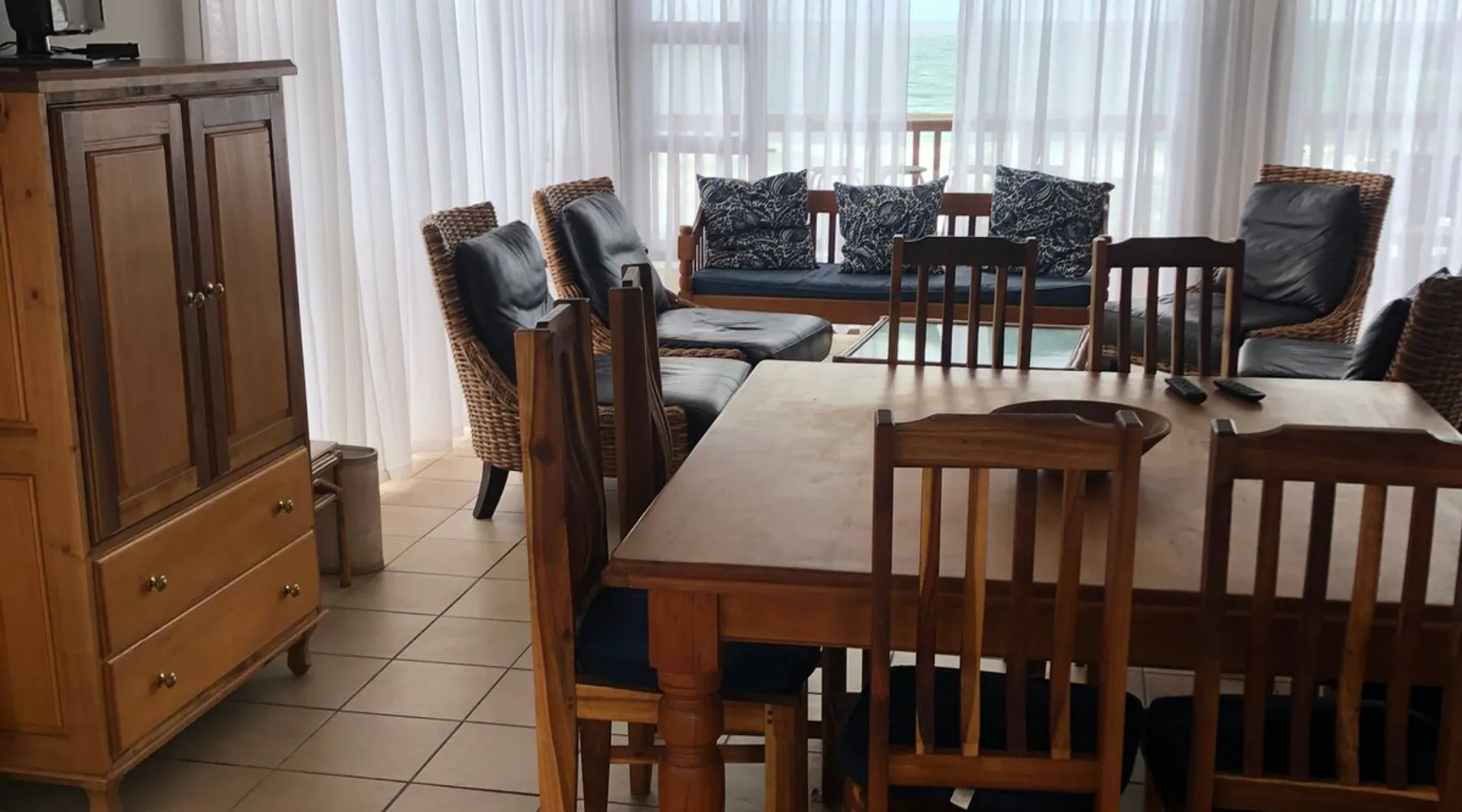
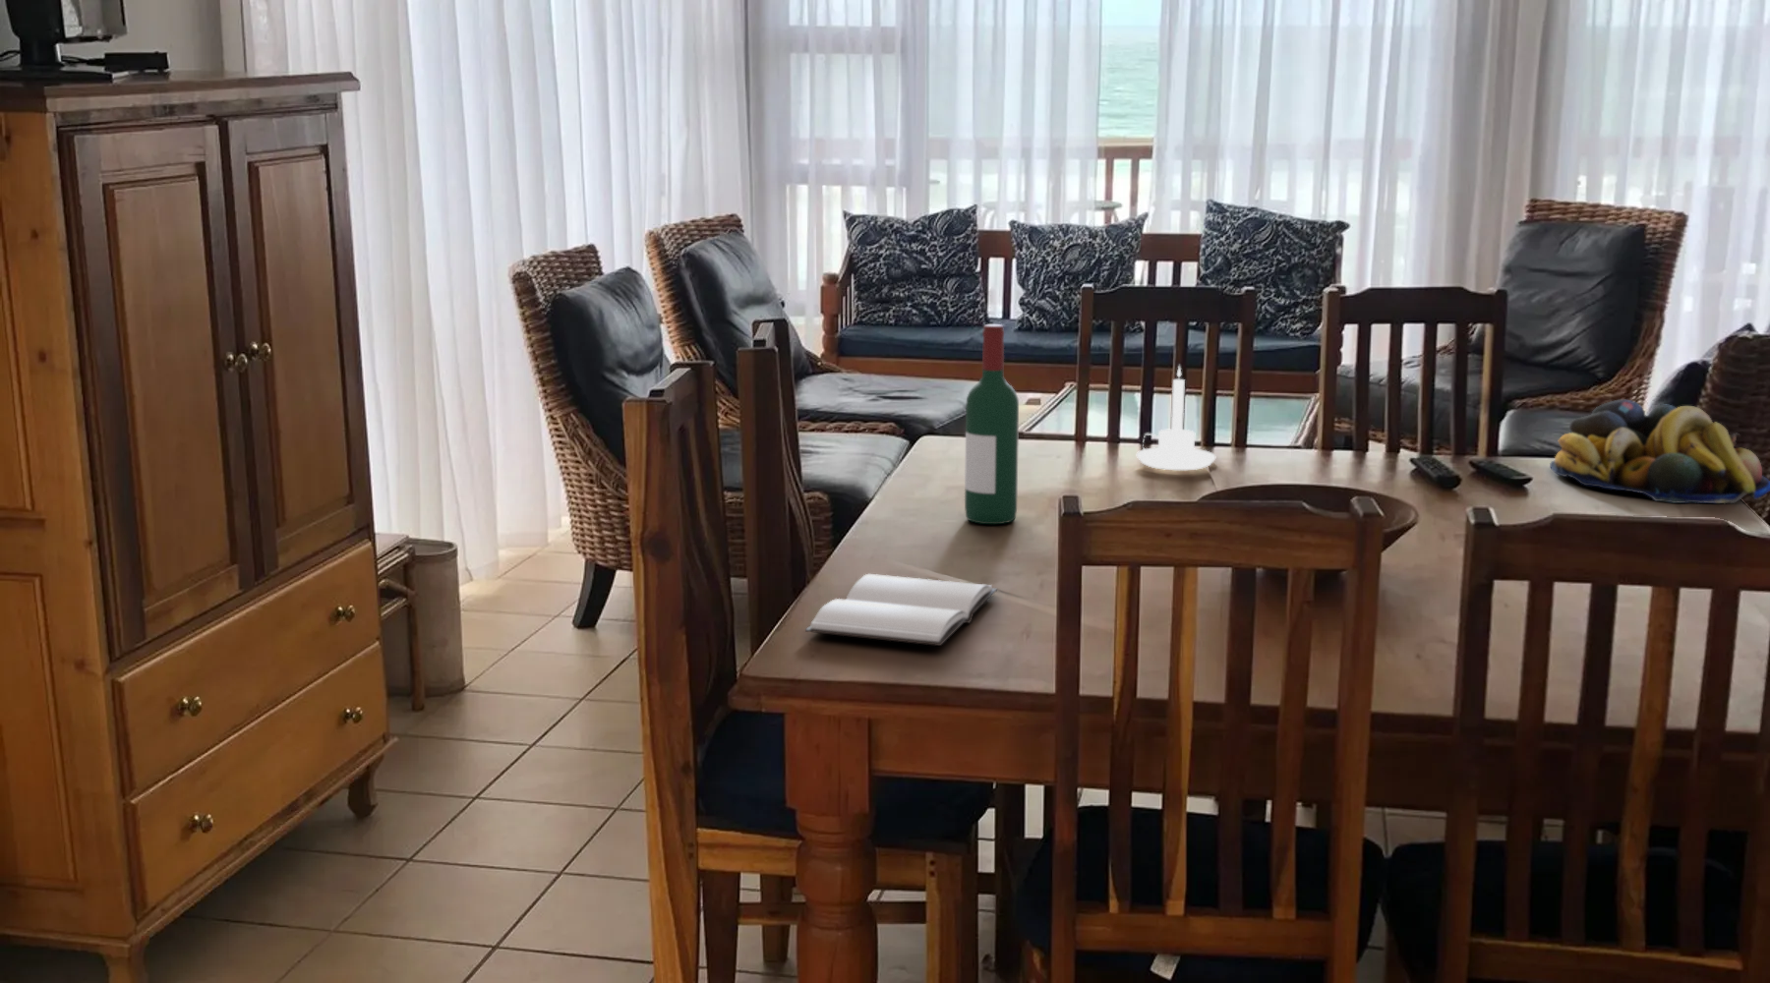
+ wine bottle [964,323,1019,525]
+ fruit bowl [1548,399,1770,505]
+ candle holder [1136,363,1217,471]
+ book [804,573,998,646]
